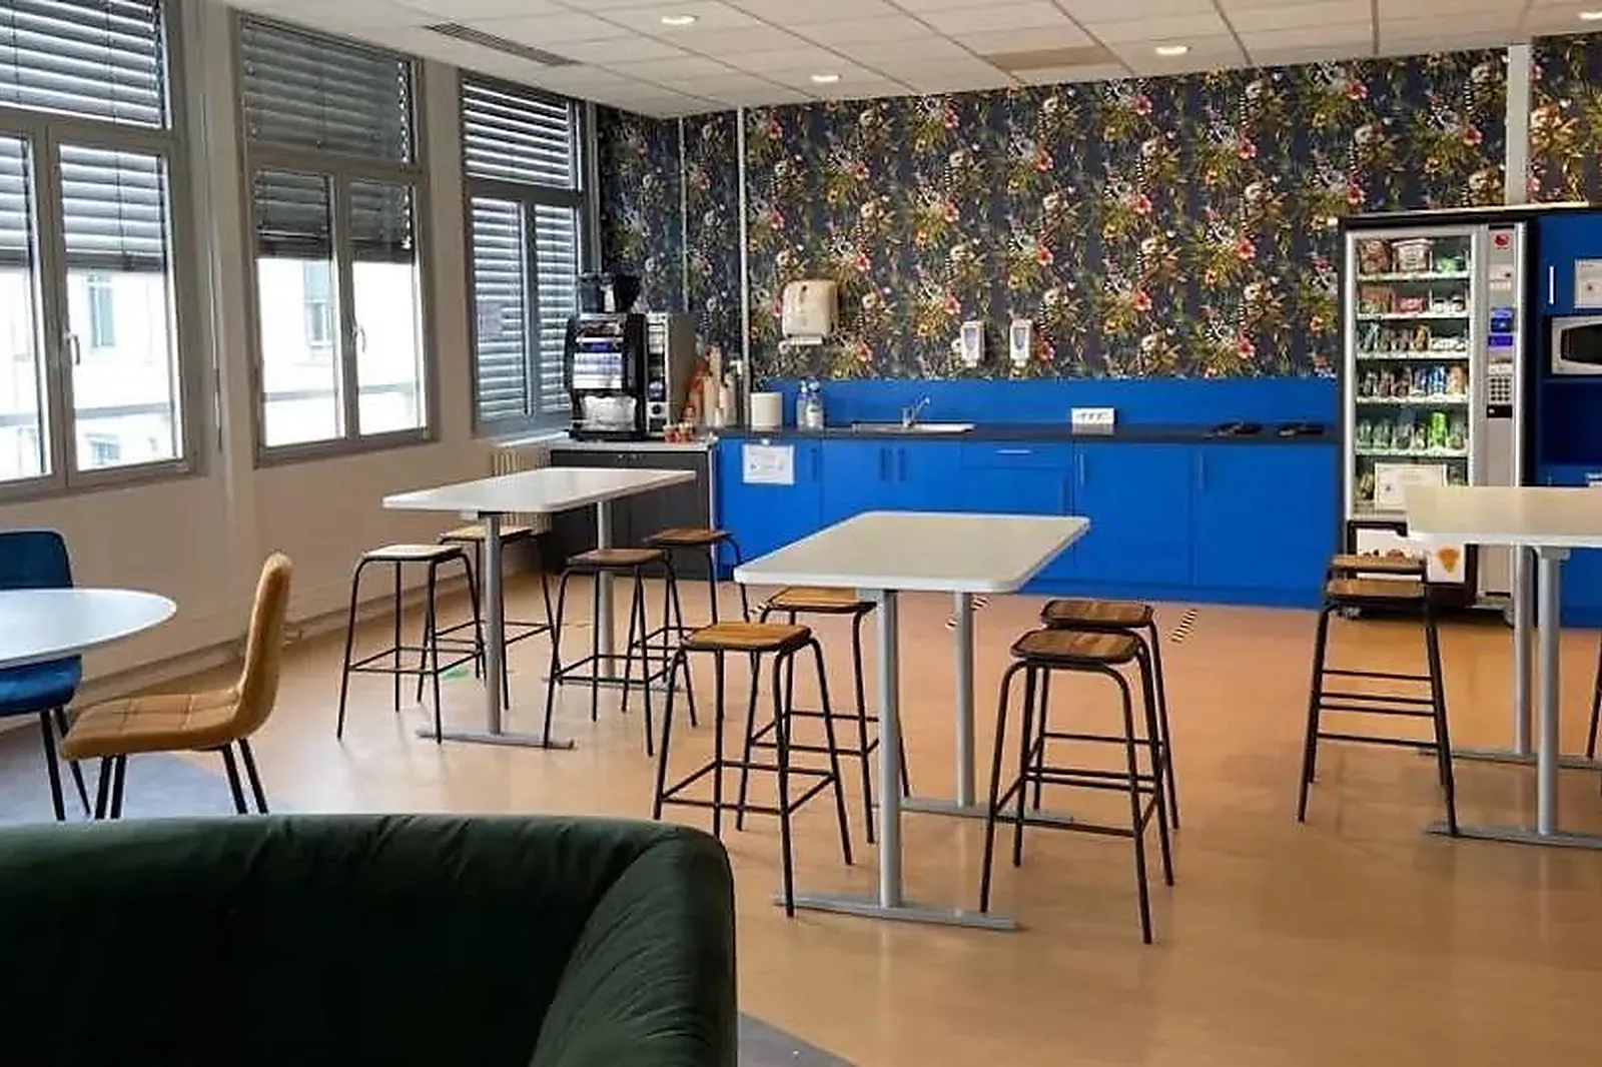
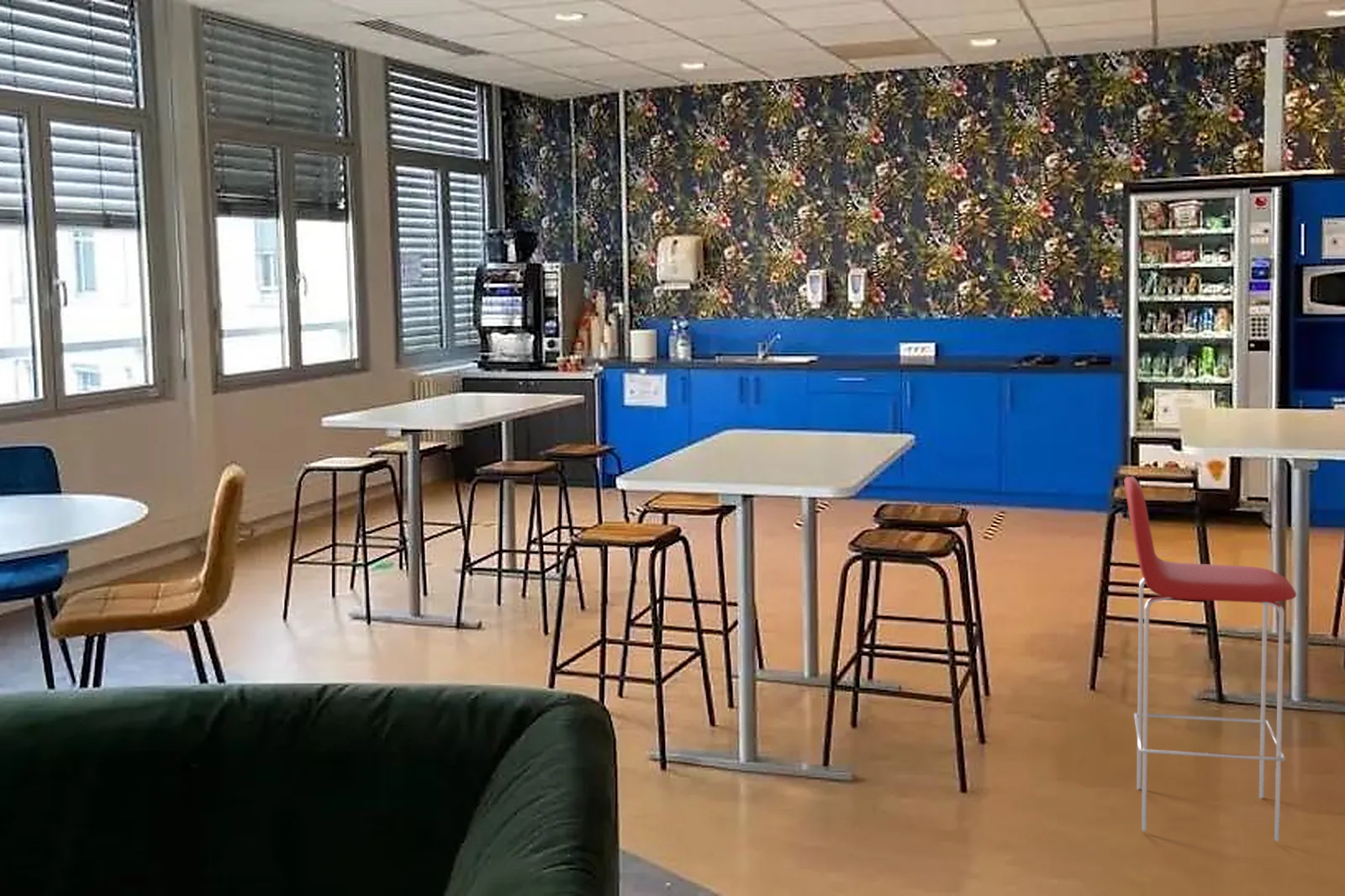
+ bar stool [1123,476,1297,842]
